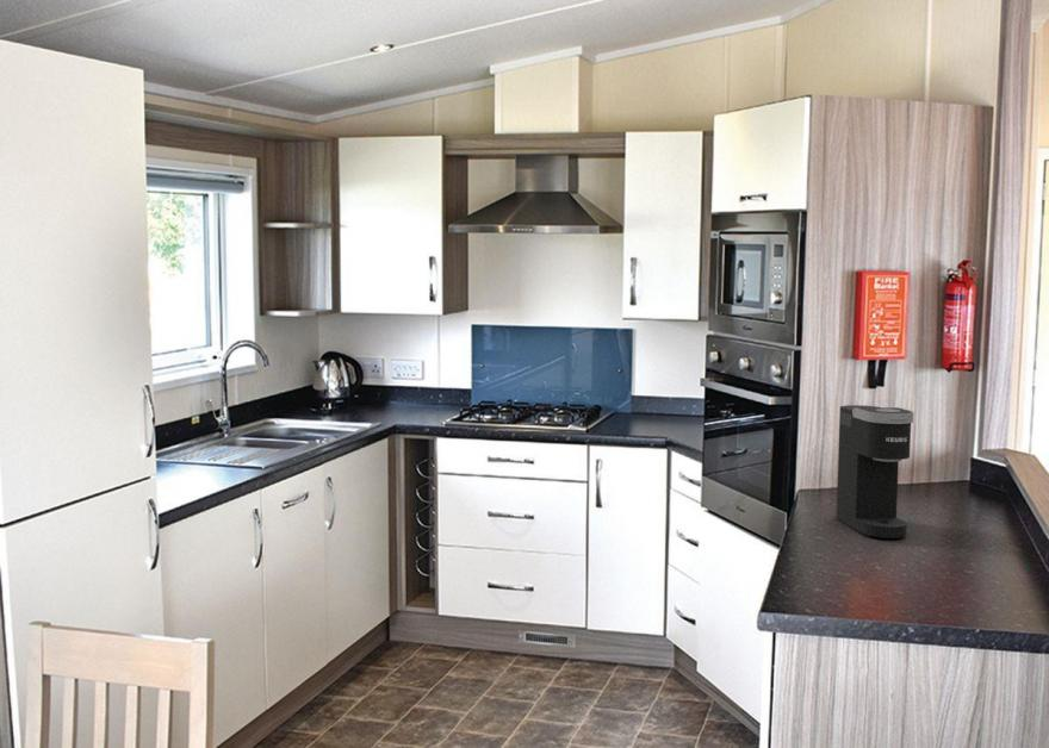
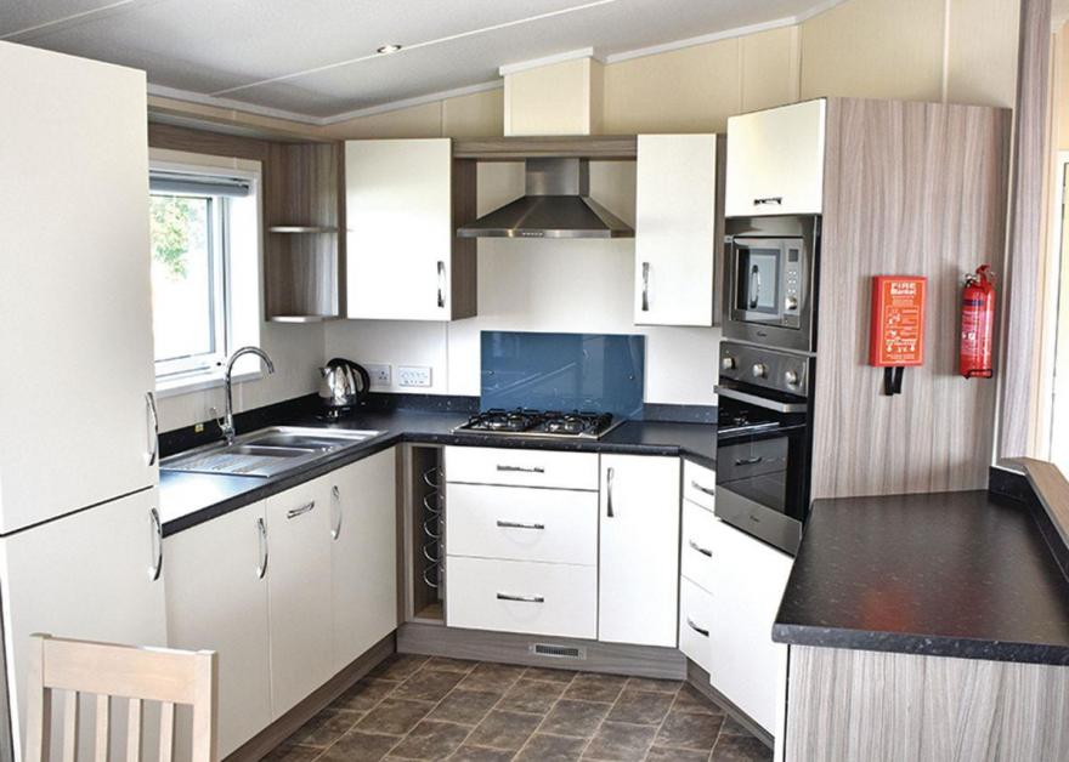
- coffee maker [836,404,914,540]
